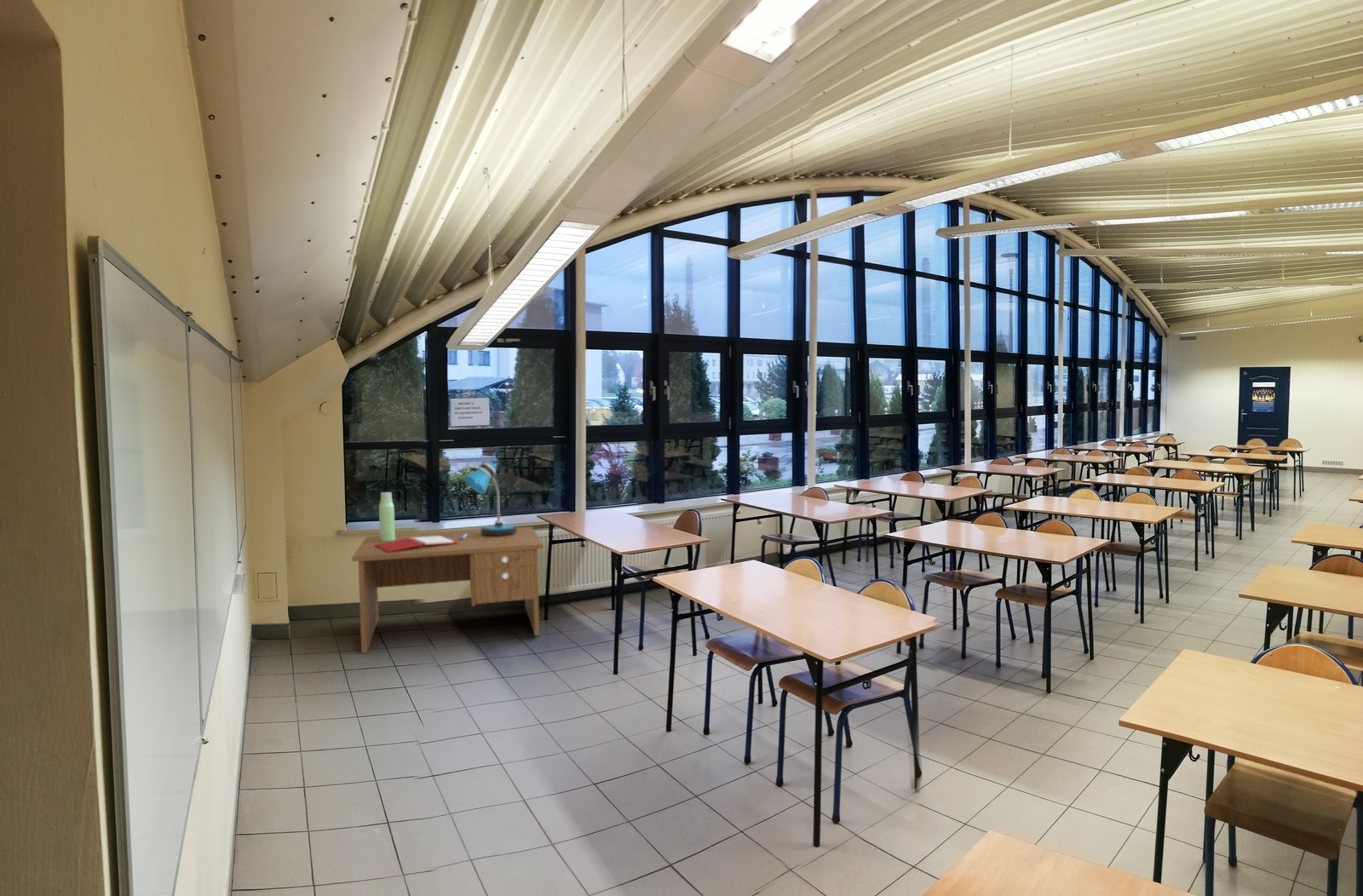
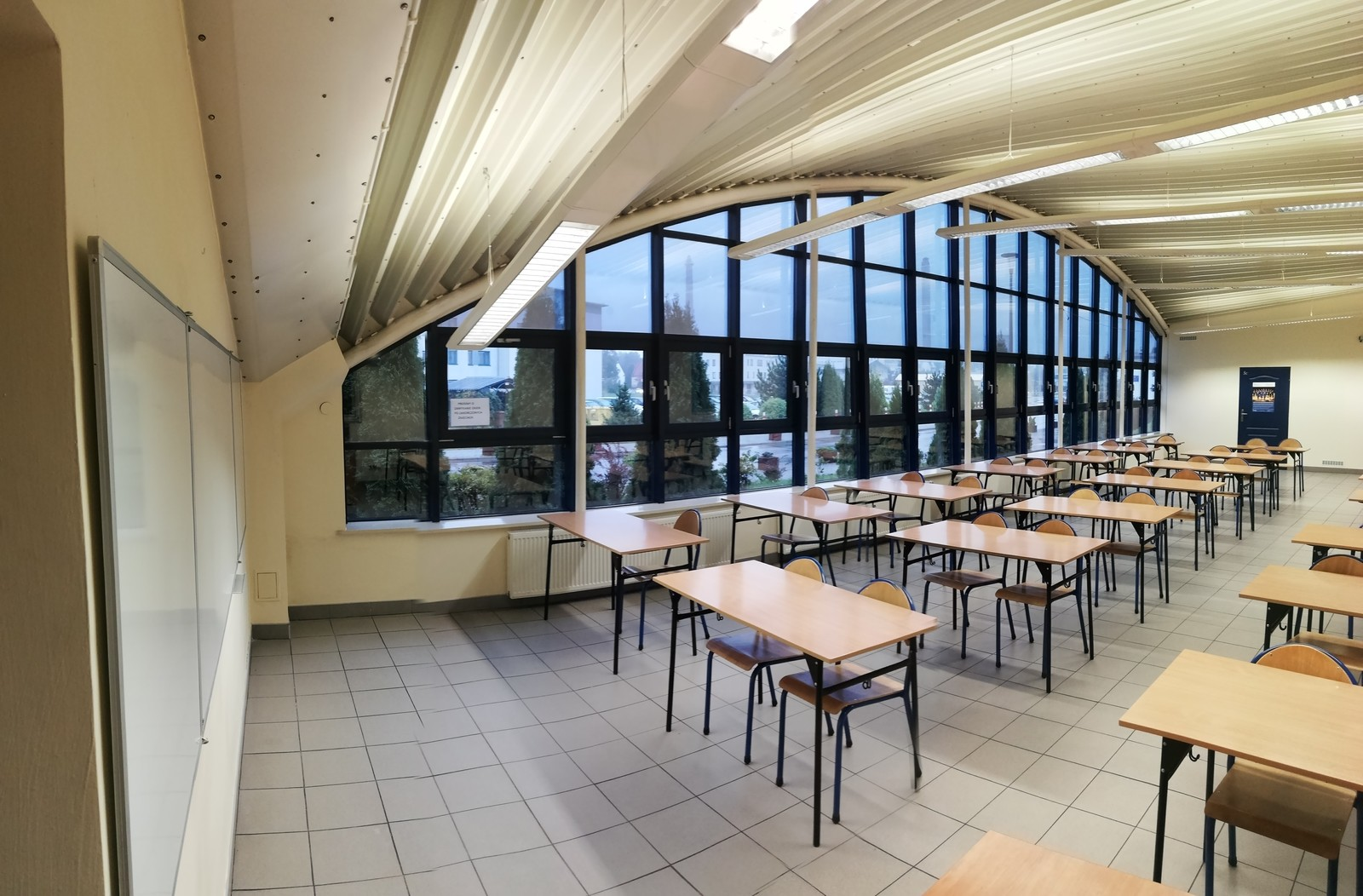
- desk [351,460,544,654]
